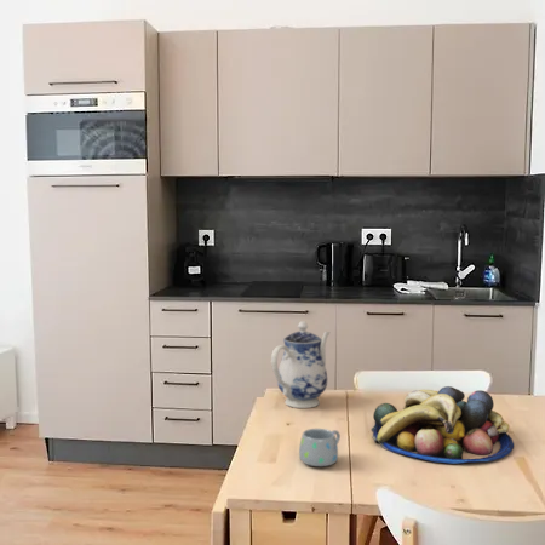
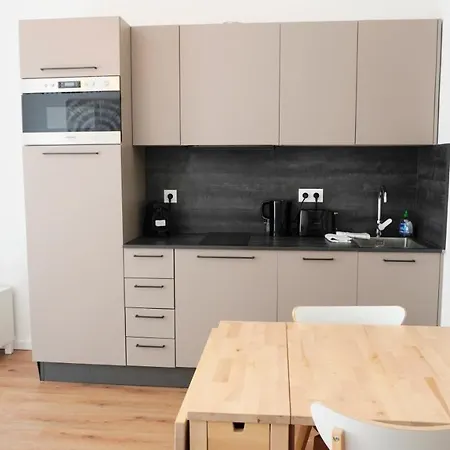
- teapot [270,320,331,409]
- mug [298,428,342,467]
- fruit bowl [371,385,515,465]
